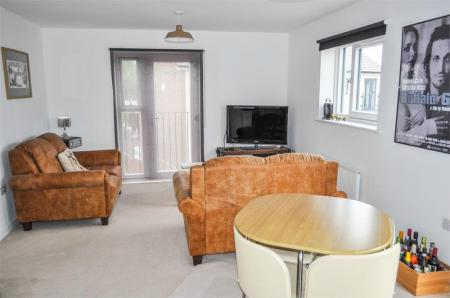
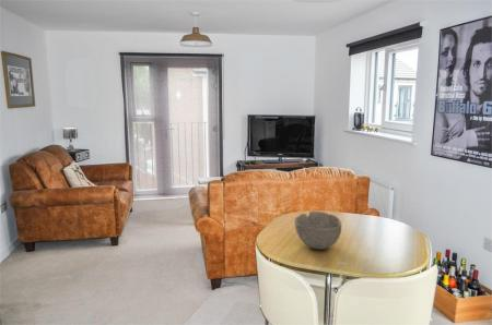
+ bowl [293,210,342,251]
